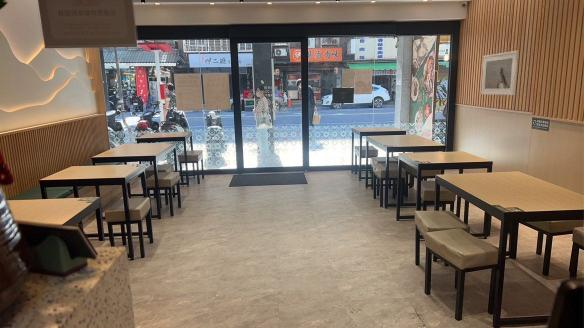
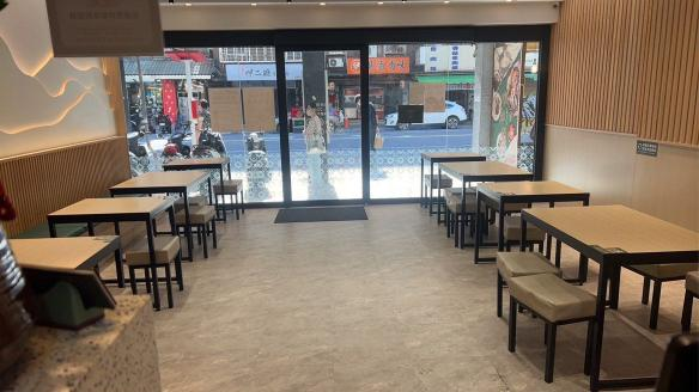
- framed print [480,50,519,96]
